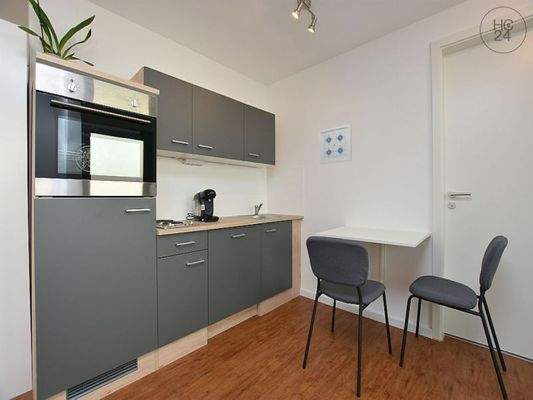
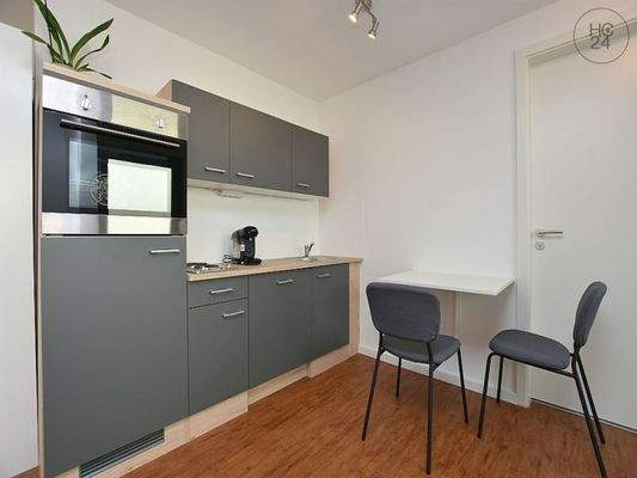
- wall art [318,123,353,165]
